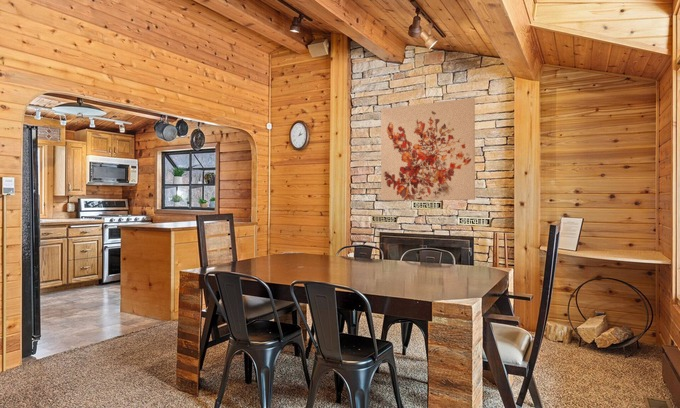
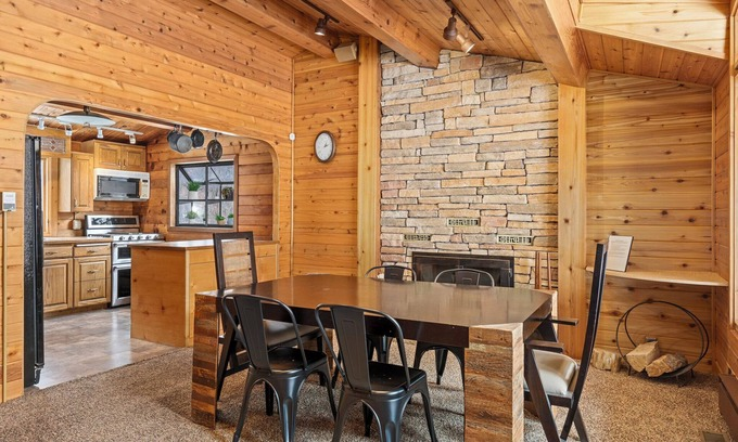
- wall art [380,97,476,201]
